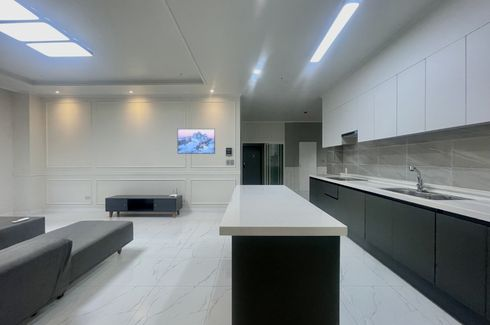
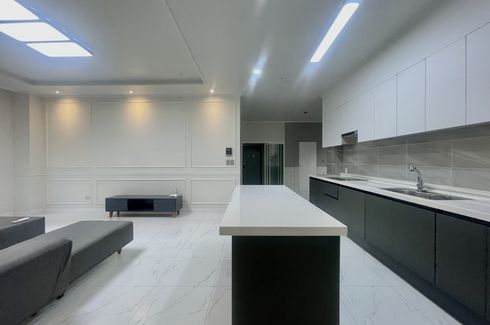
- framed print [176,128,216,155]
